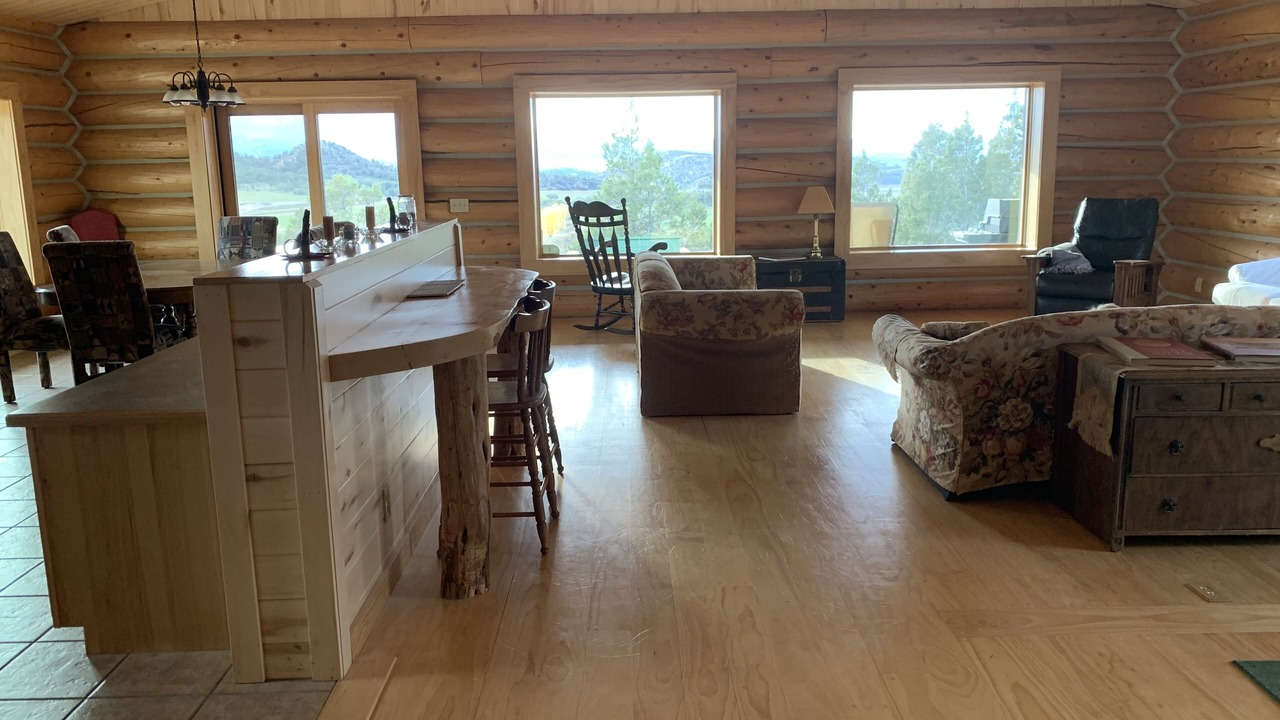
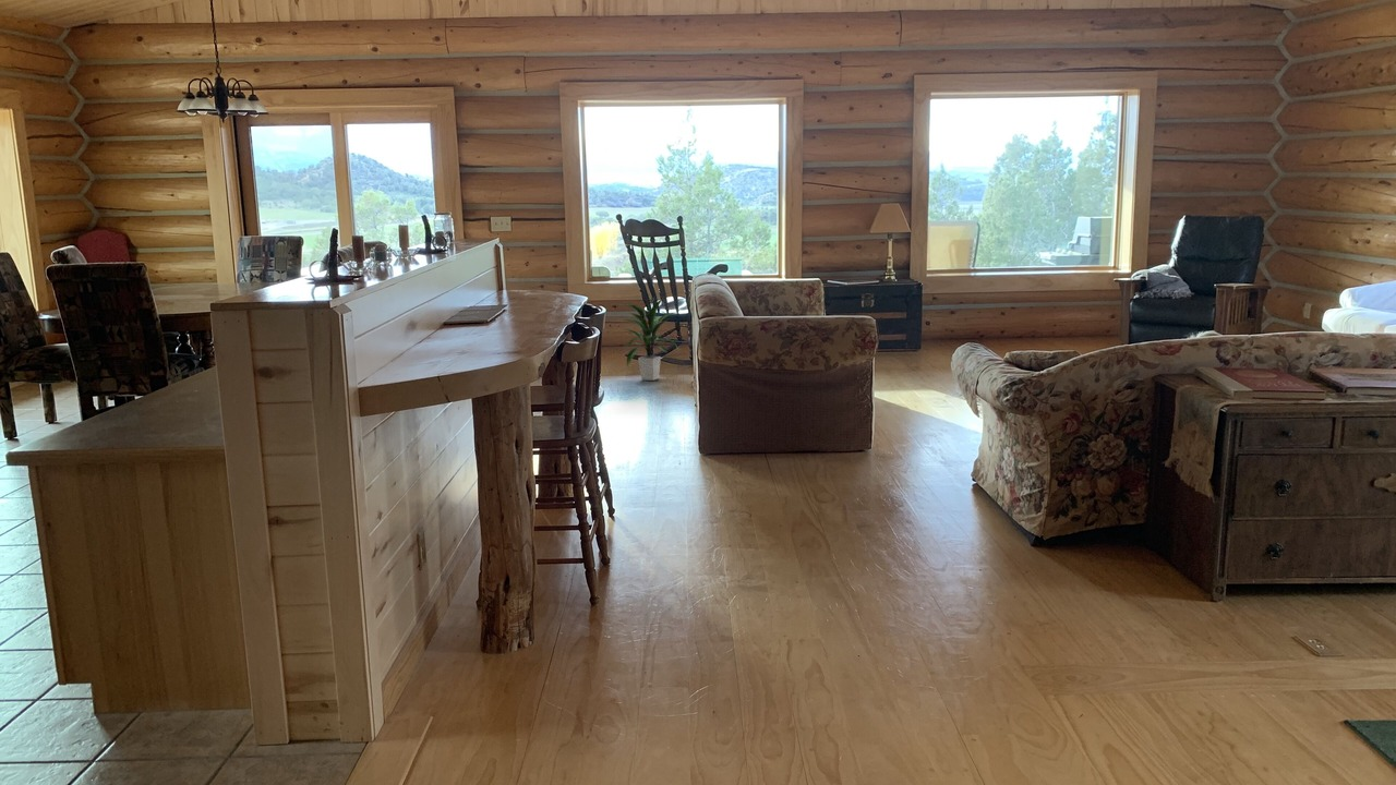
+ indoor plant [619,297,681,382]
